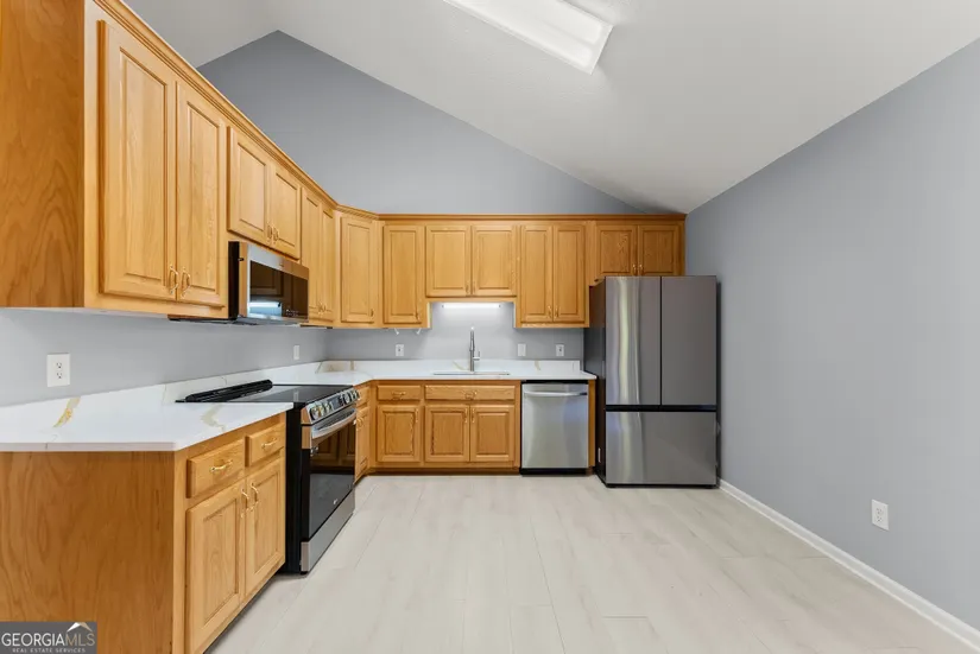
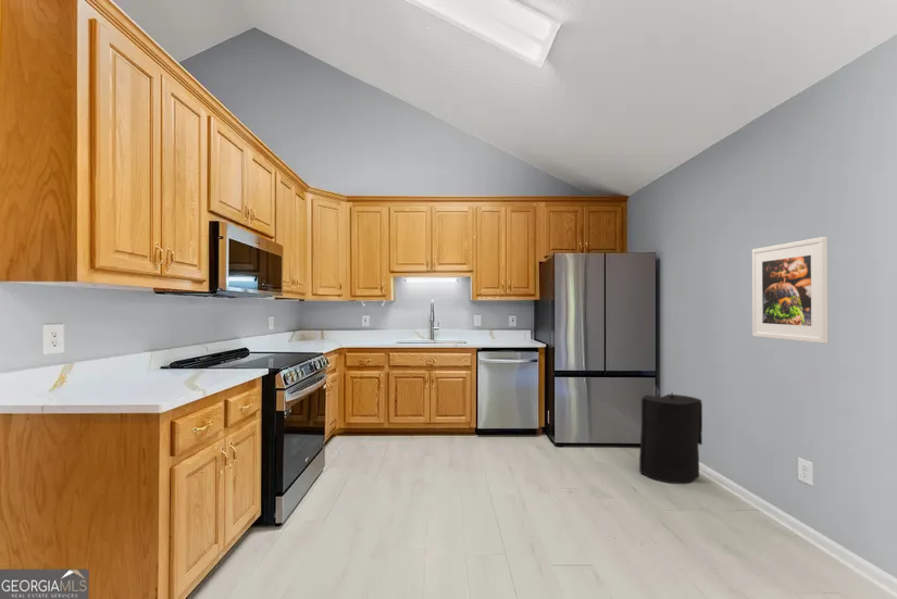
+ trash can [638,392,703,485]
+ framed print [751,236,829,345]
